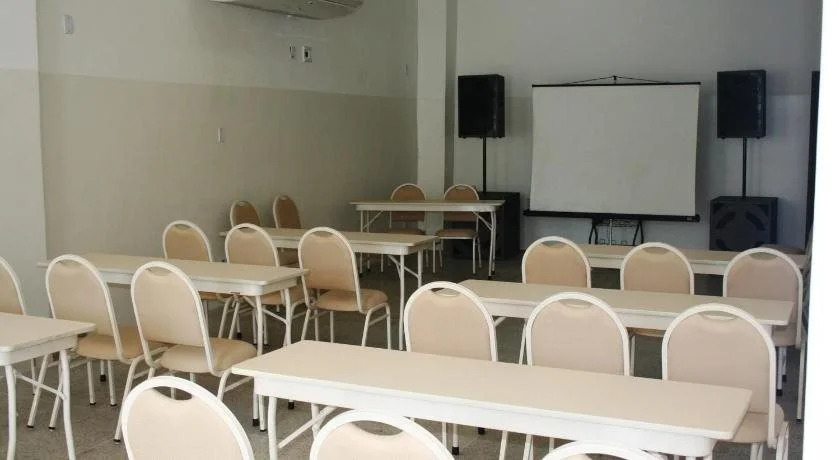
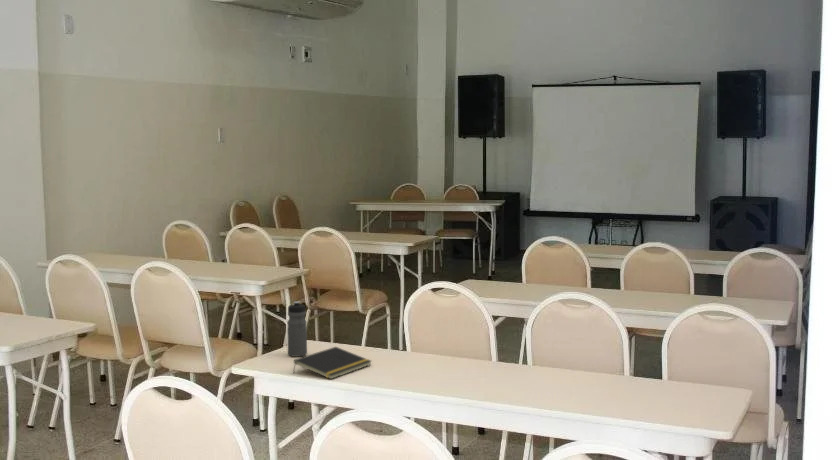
+ notepad [292,346,373,380]
+ water bottle [286,300,308,358]
